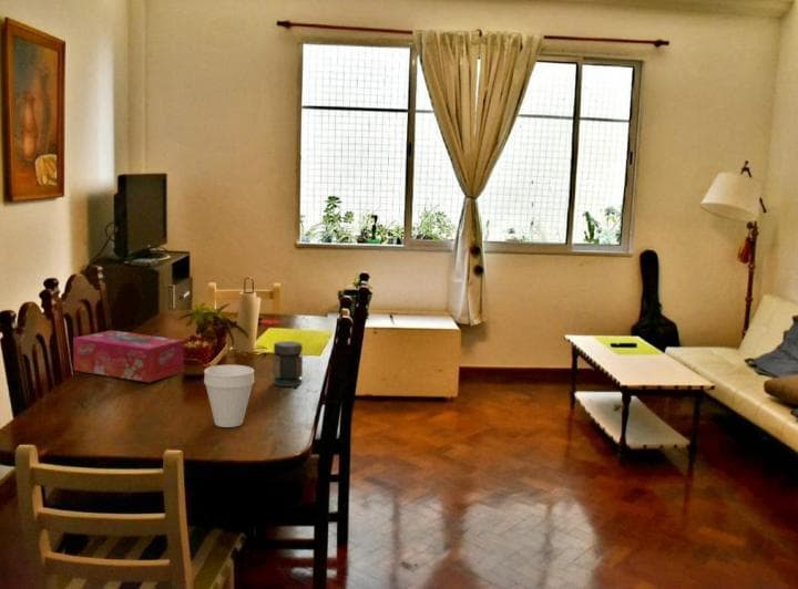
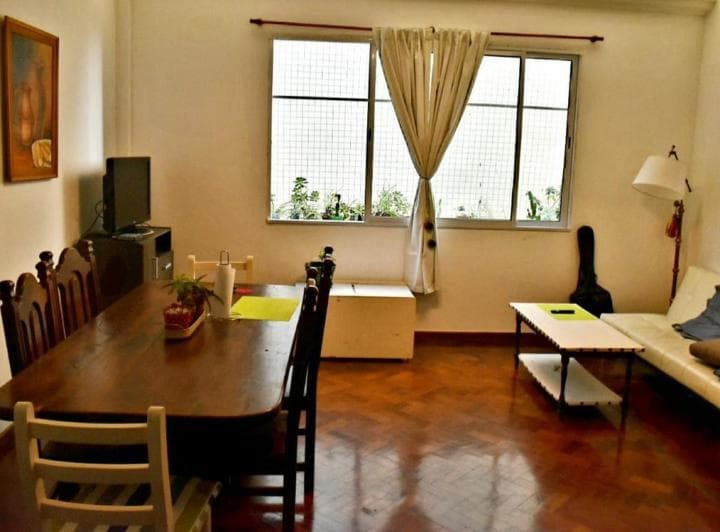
- cup [203,364,255,428]
- tissue box [72,330,185,383]
- jar [272,340,304,388]
